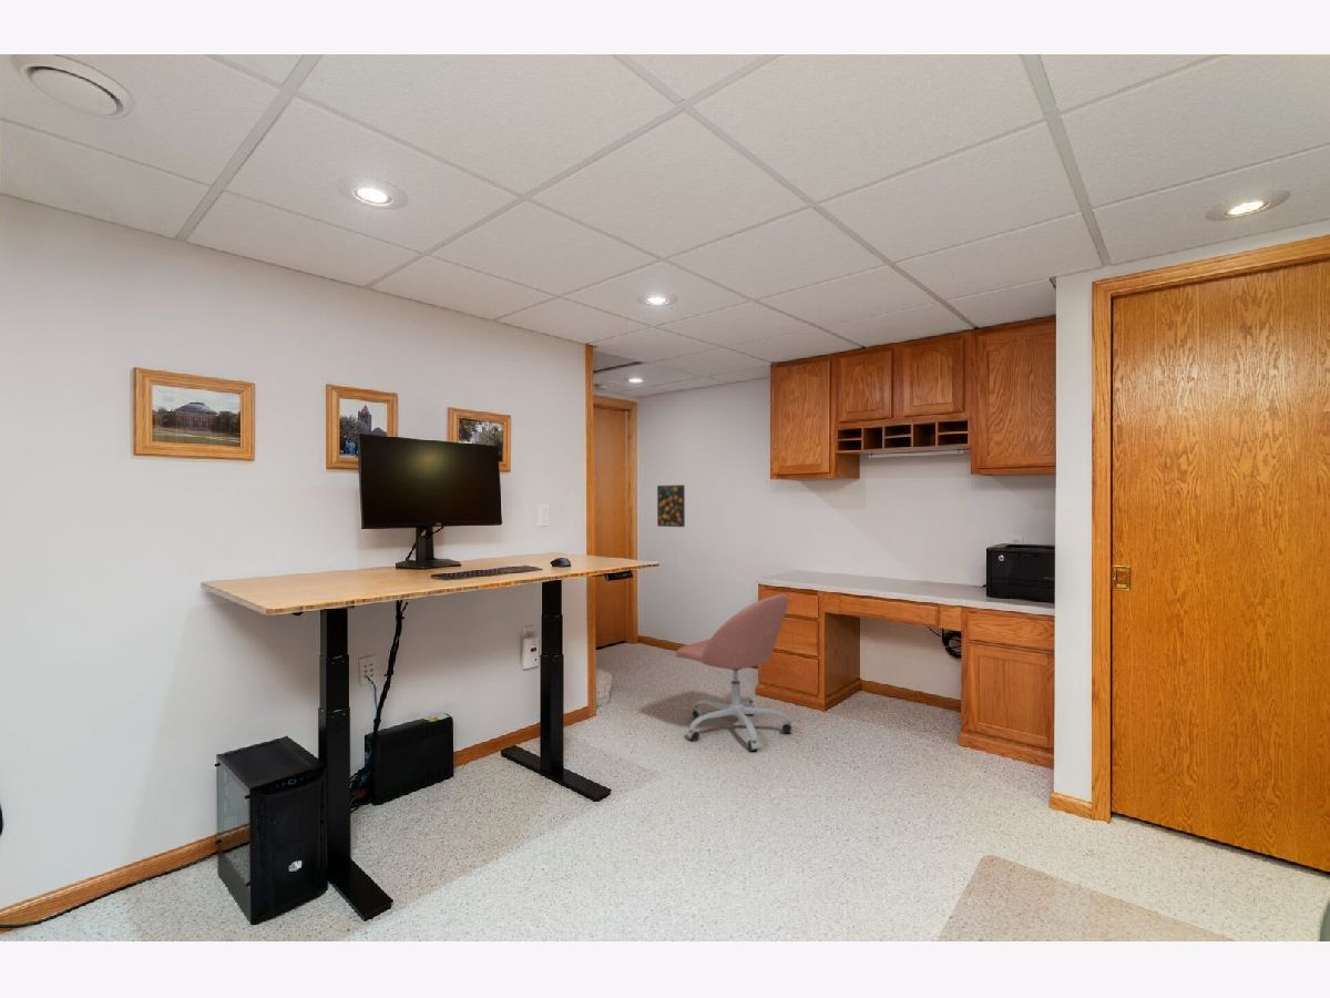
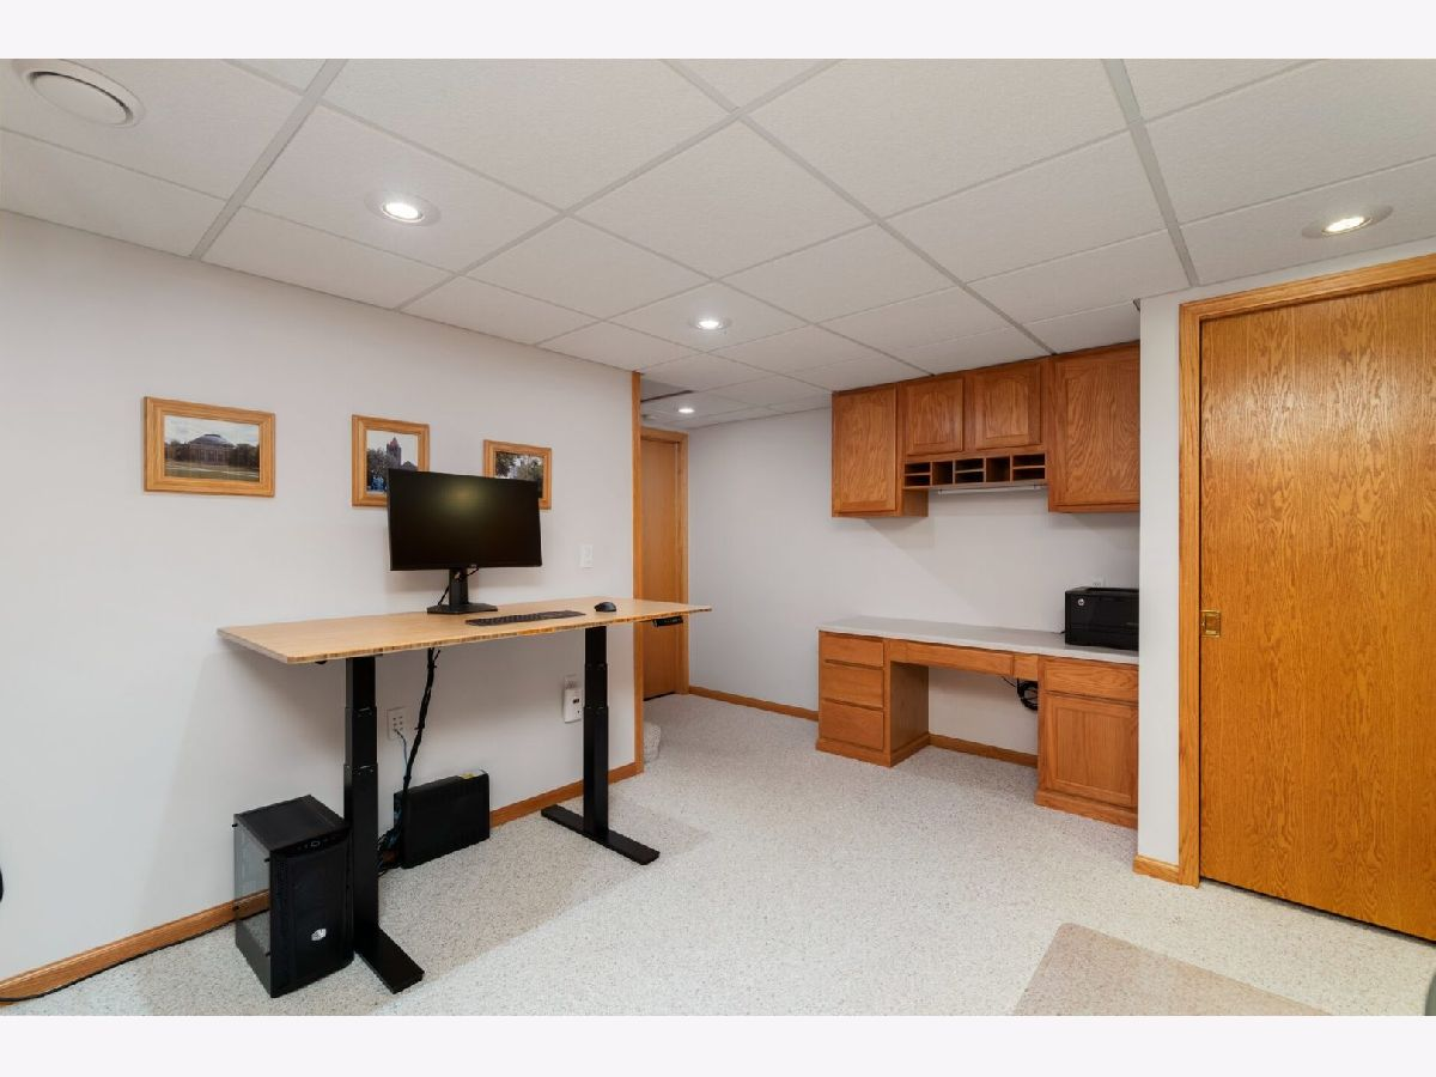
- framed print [656,483,686,528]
- office chair [675,593,794,753]
